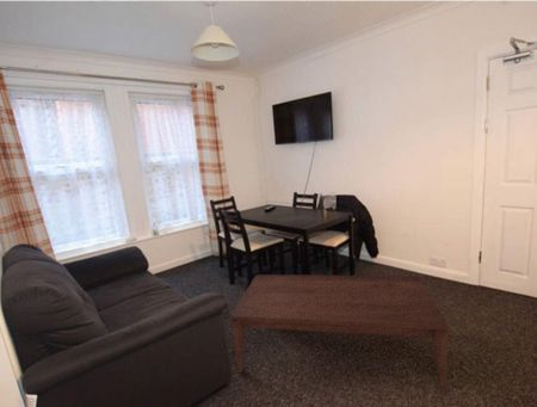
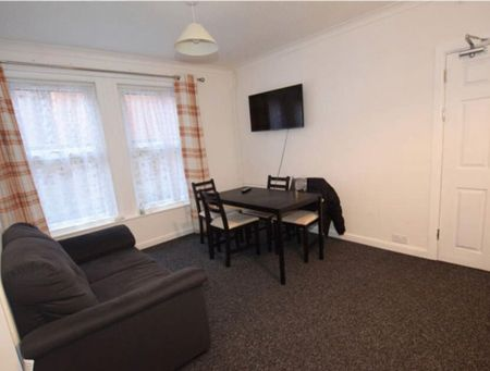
- coffee table [229,273,450,394]
